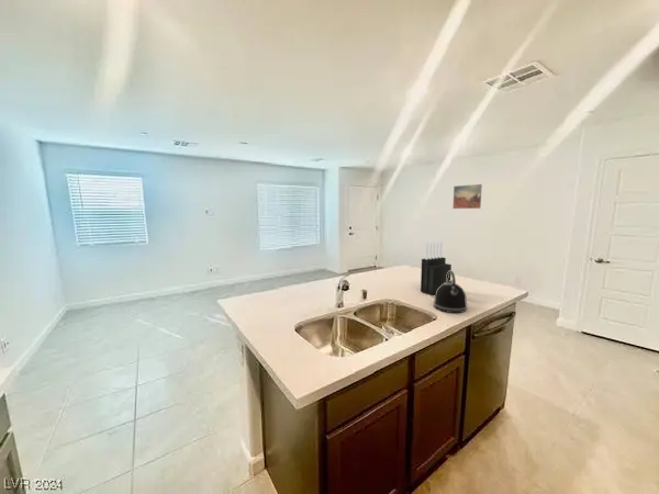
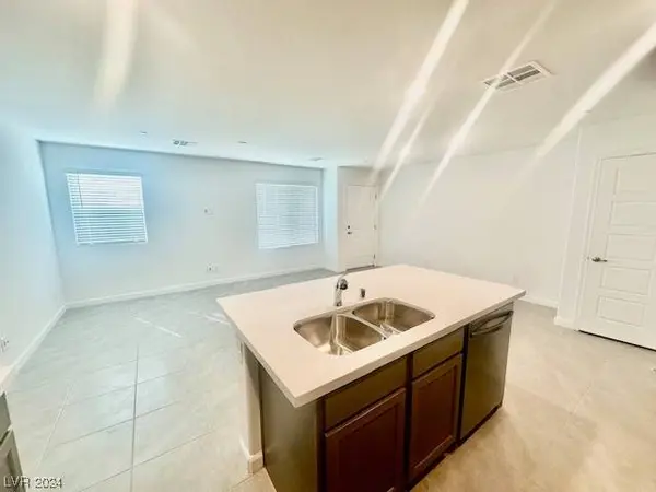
- wall art [451,183,483,210]
- kettle [433,270,468,314]
- knife block [420,240,453,296]
